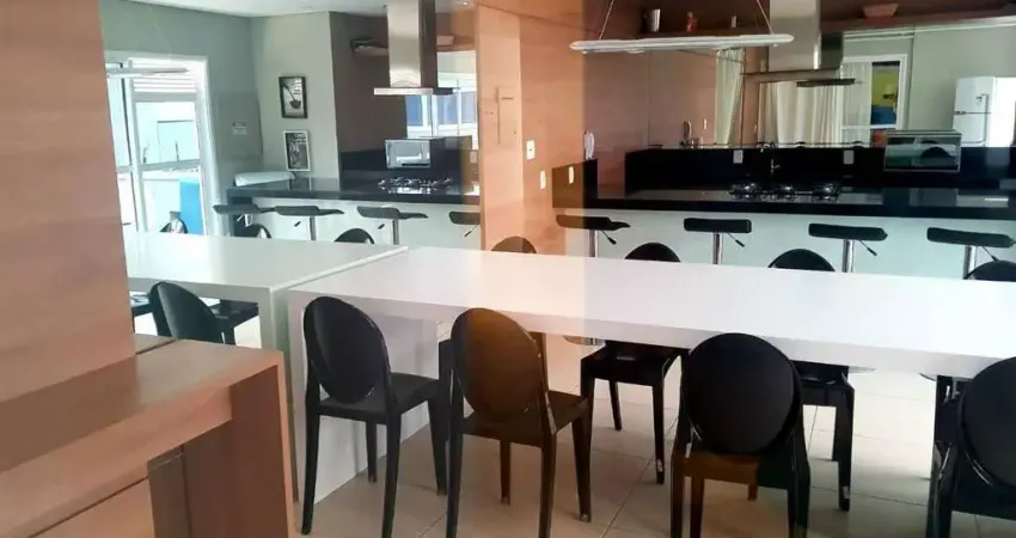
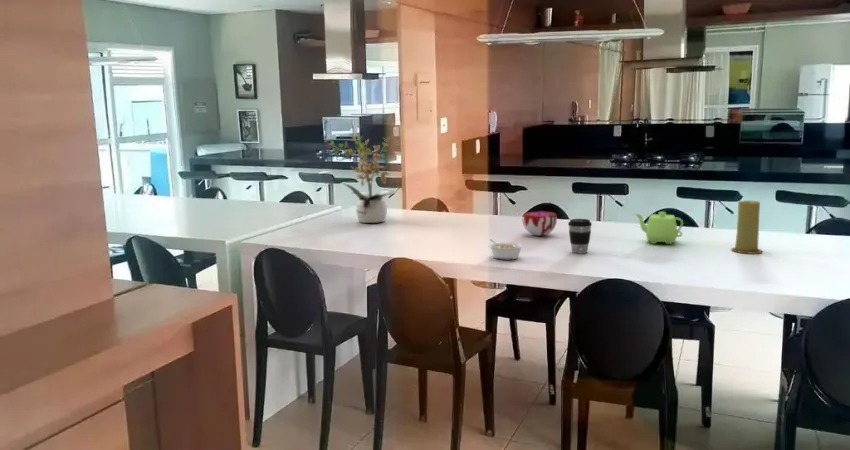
+ decorative bowl [522,210,558,237]
+ coffee cup [567,218,593,255]
+ potted plant [324,132,398,224]
+ teapot [634,211,684,245]
+ candle [730,200,763,254]
+ legume [487,238,524,261]
